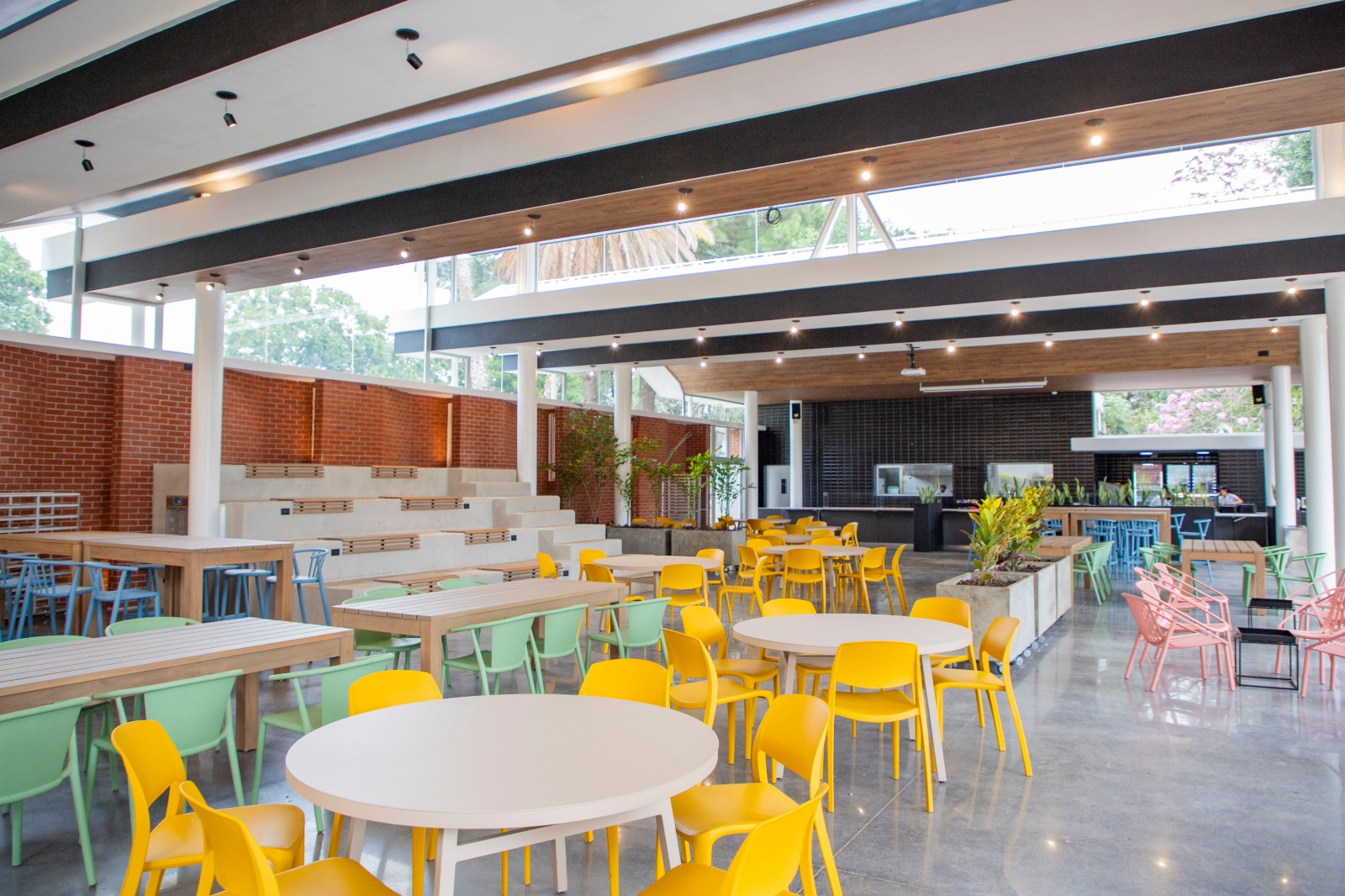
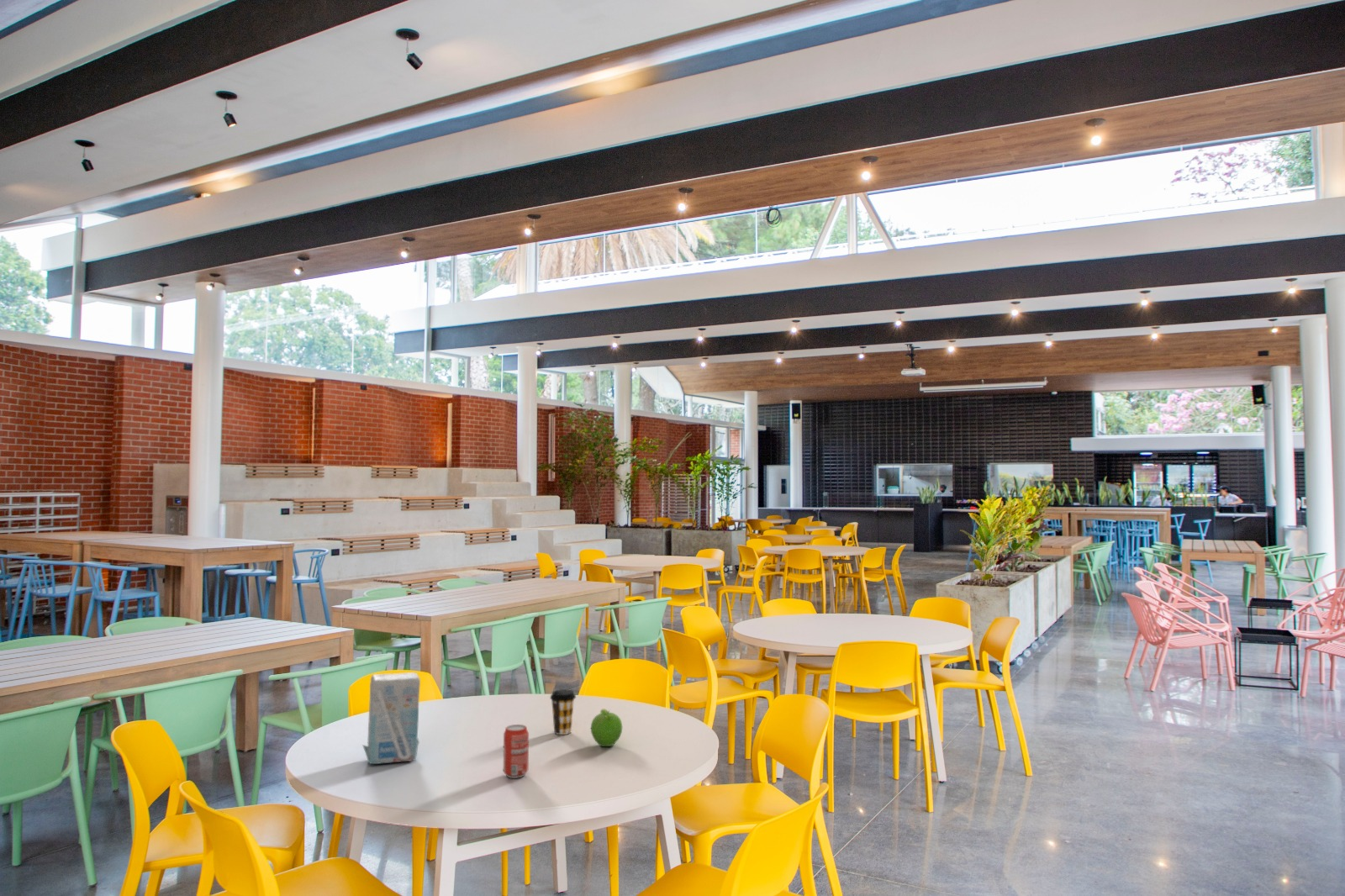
+ napkin [361,672,421,765]
+ coffee cup [549,688,577,735]
+ beverage can [503,724,530,779]
+ fruit [590,709,624,747]
